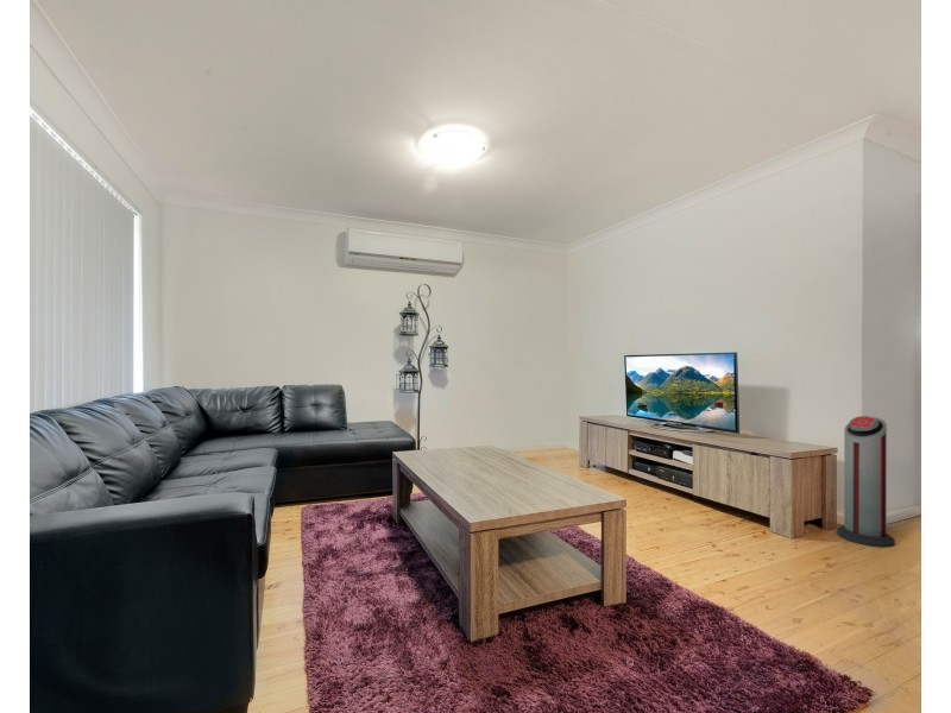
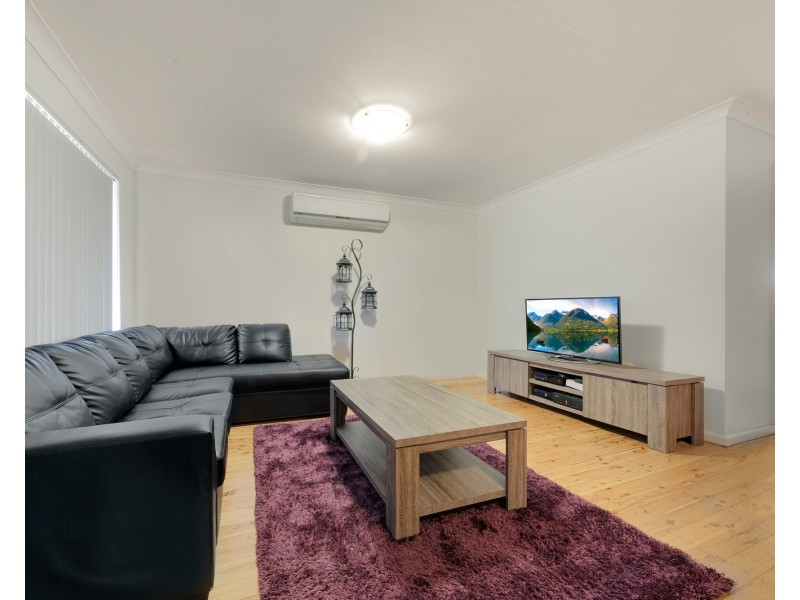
- air purifier [836,415,896,549]
